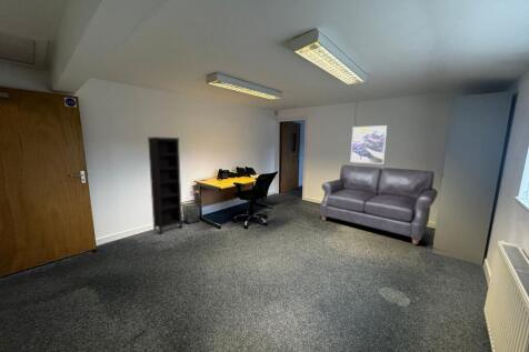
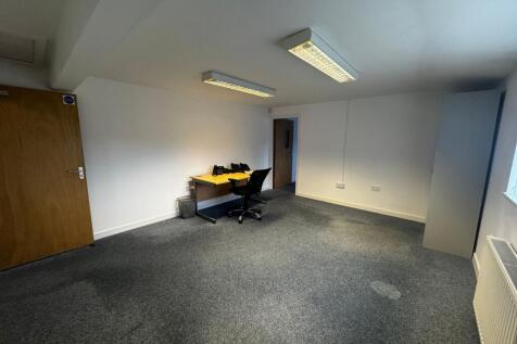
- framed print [349,124,388,165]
- sofa [319,164,439,245]
- bookcase [147,135,183,235]
